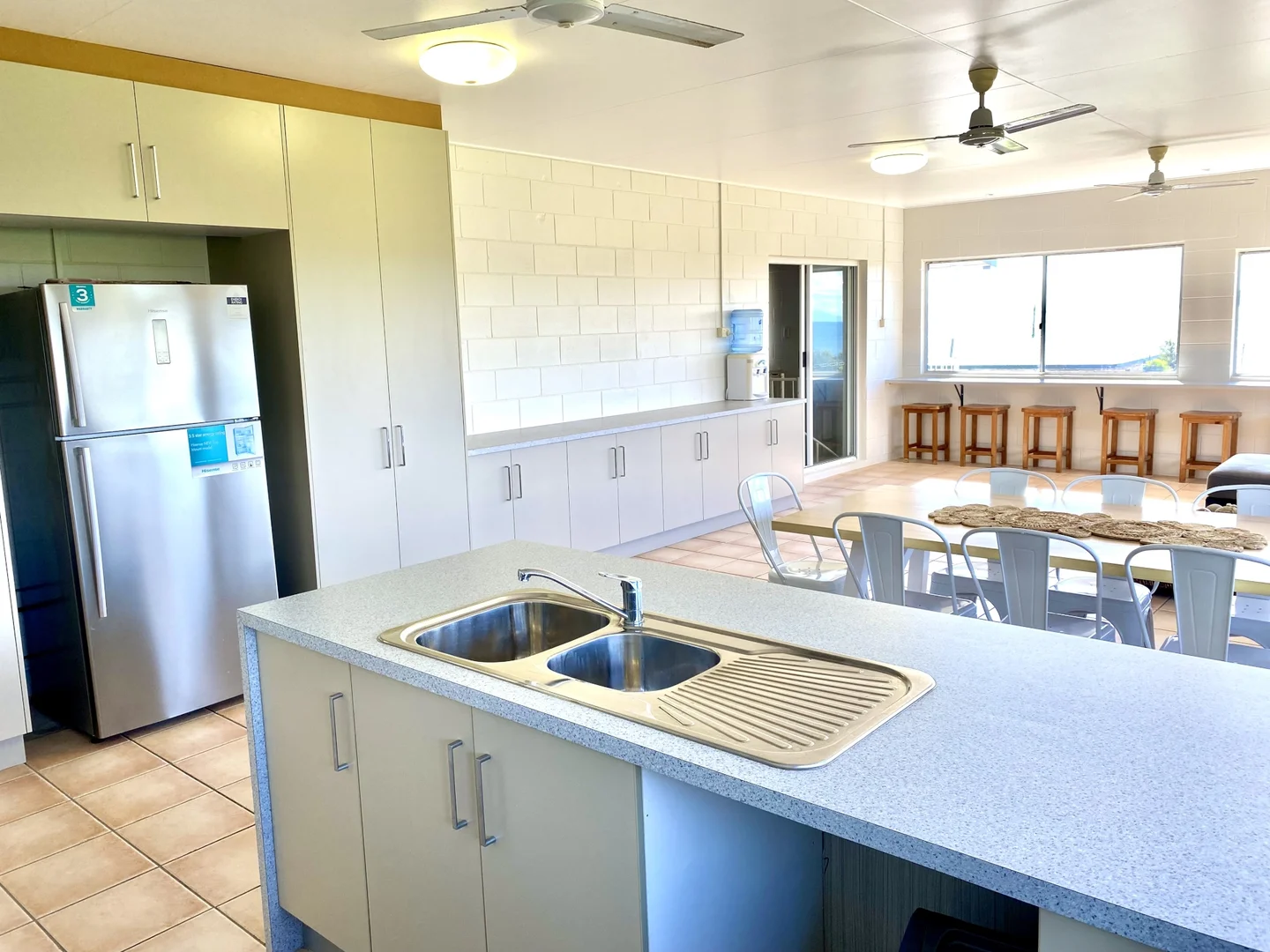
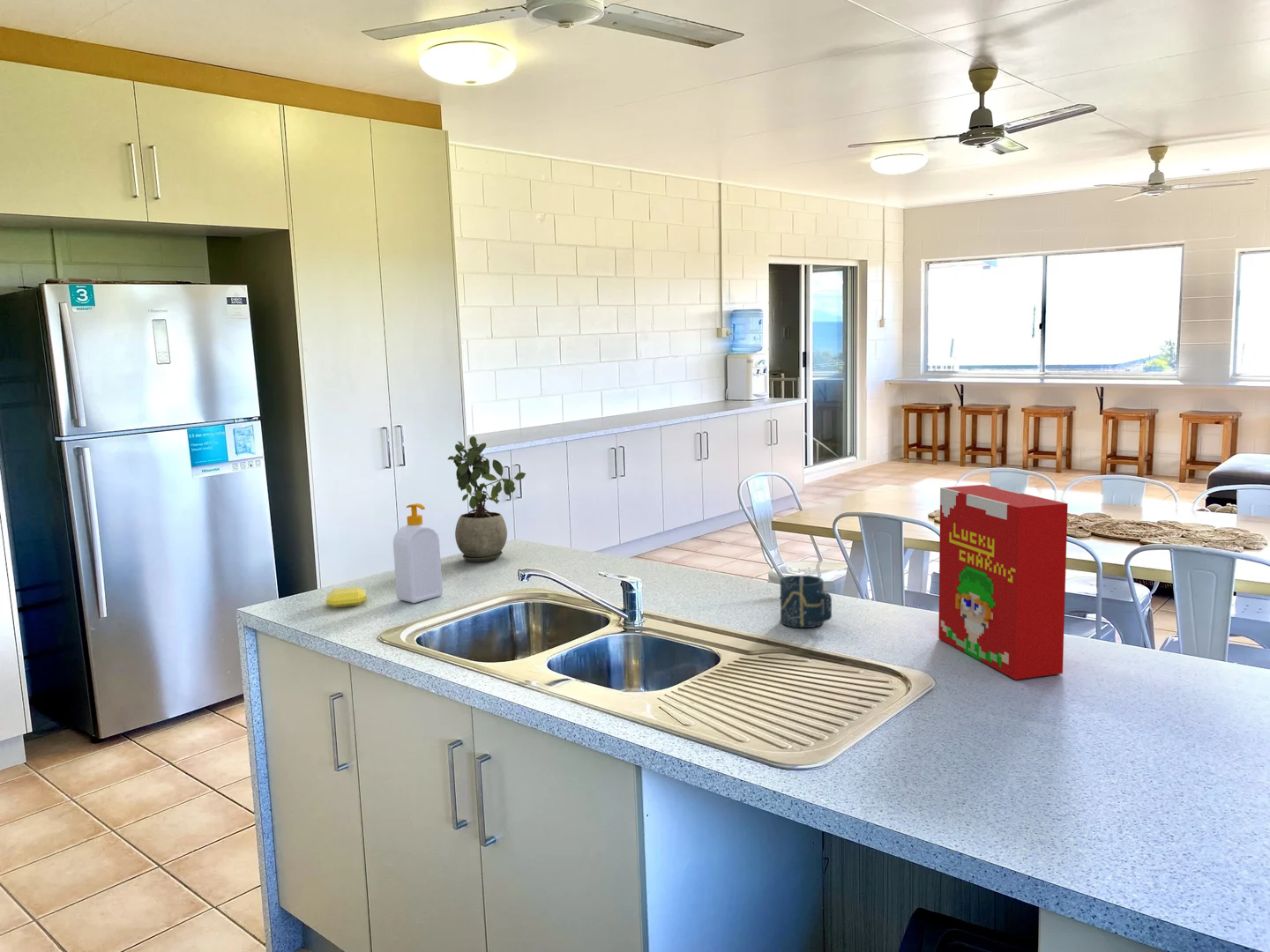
+ potted plant [447,435,527,563]
+ soap bar [325,586,367,608]
+ cereal box [938,484,1069,681]
+ soap bottle [392,502,444,604]
+ cup [779,574,833,628]
